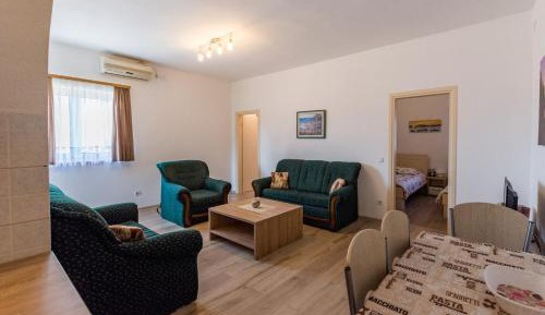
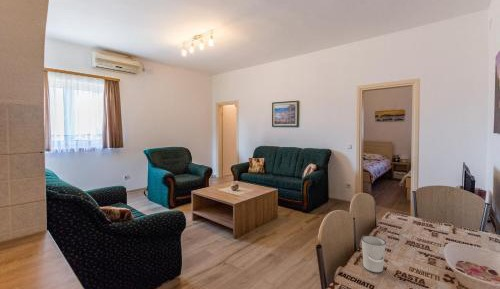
+ cup [361,235,387,274]
